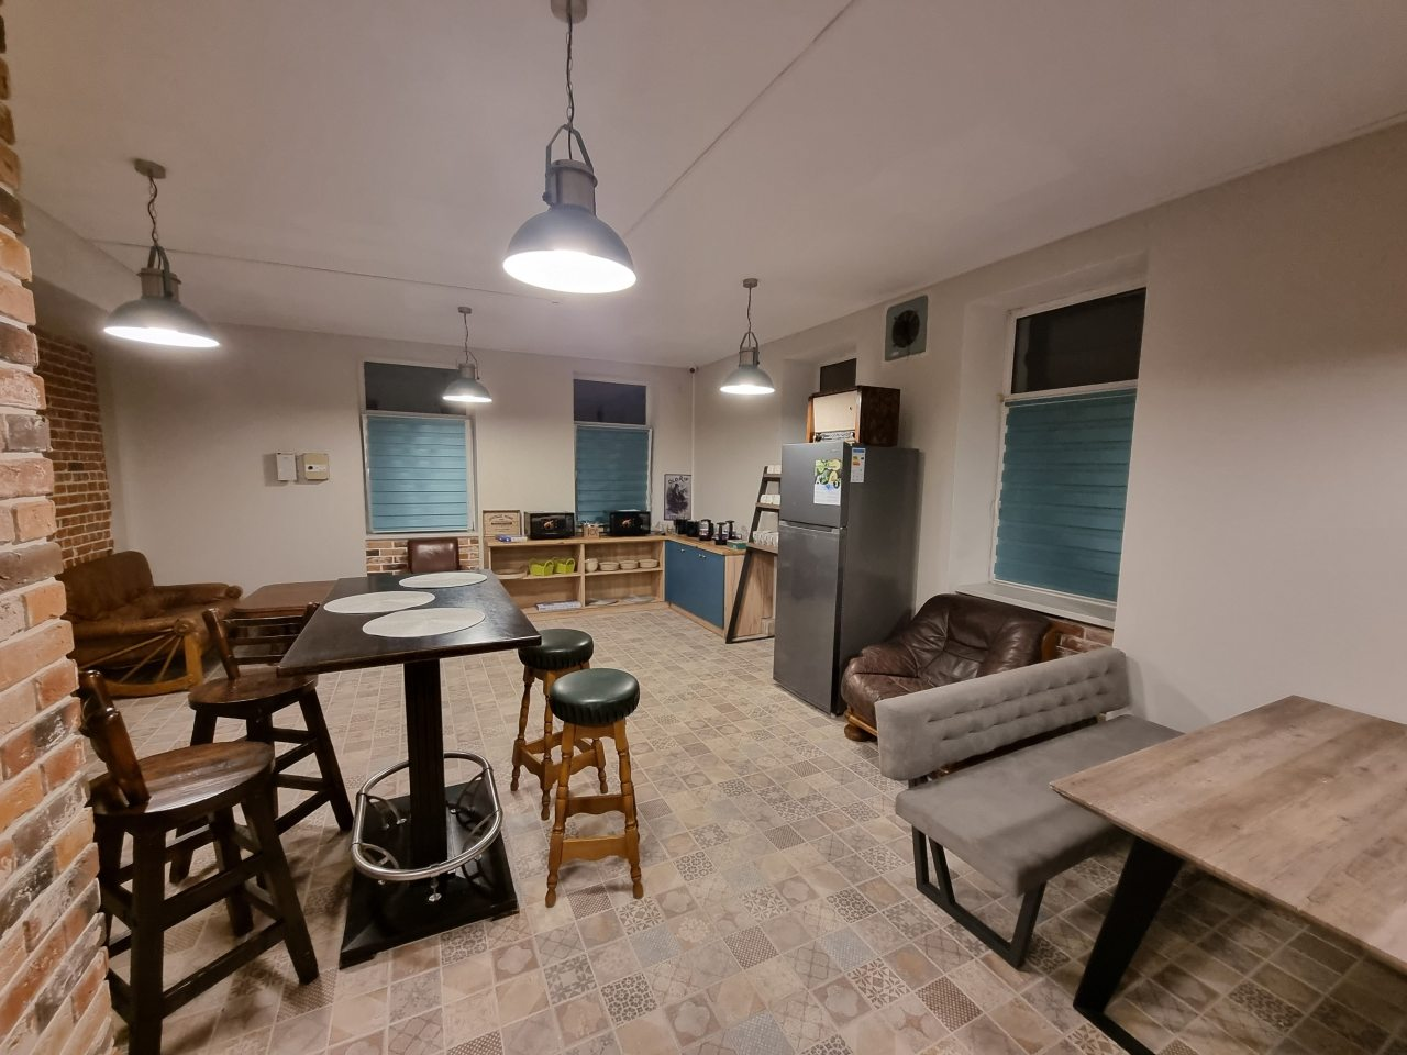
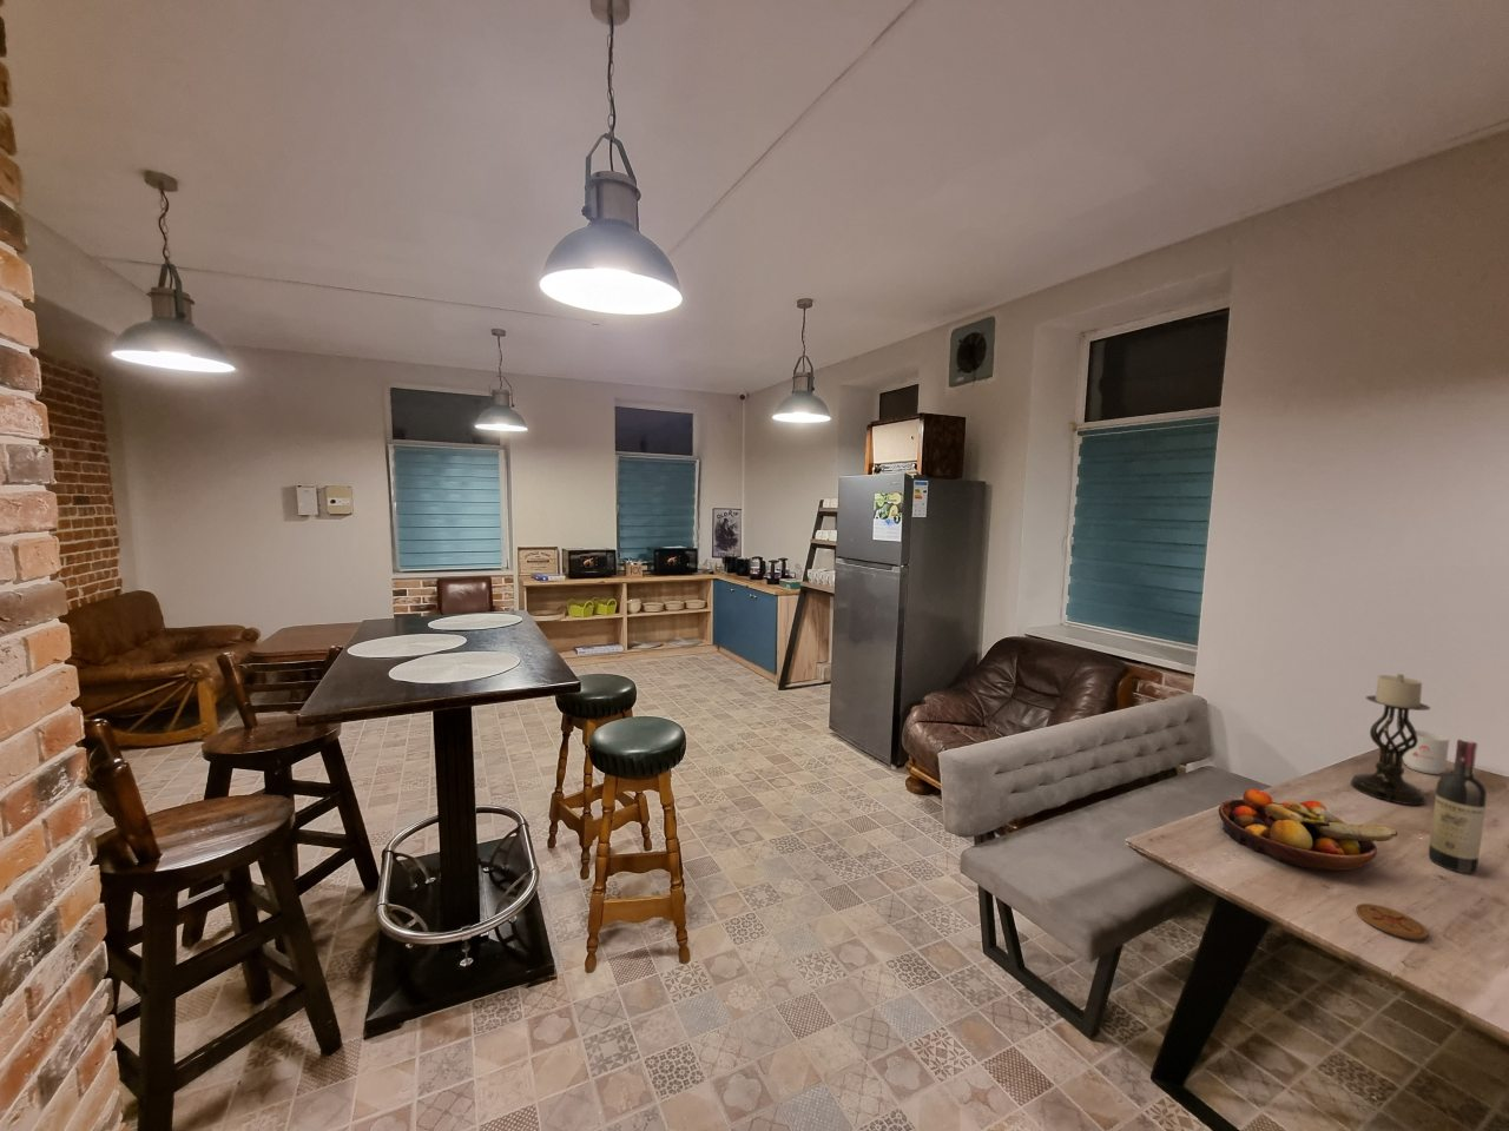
+ wine bottle [1428,738,1488,874]
+ mug [1390,729,1450,776]
+ coaster [1355,903,1429,941]
+ fruit bowl [1217,788,1398,873]
+ candle holder [1350,672,1432,805]
